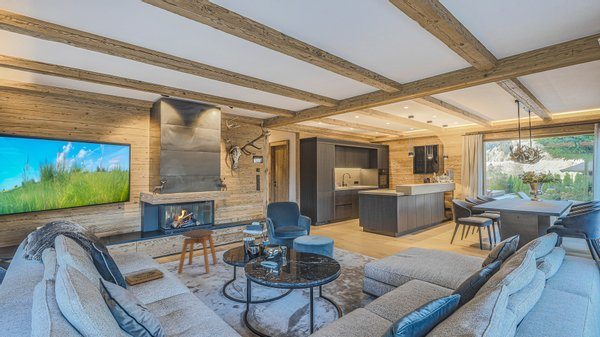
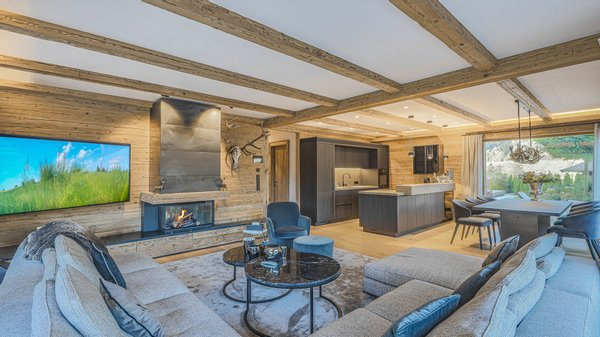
- hardback book [124,268,165,286]
- stool [177,228,218,275]
